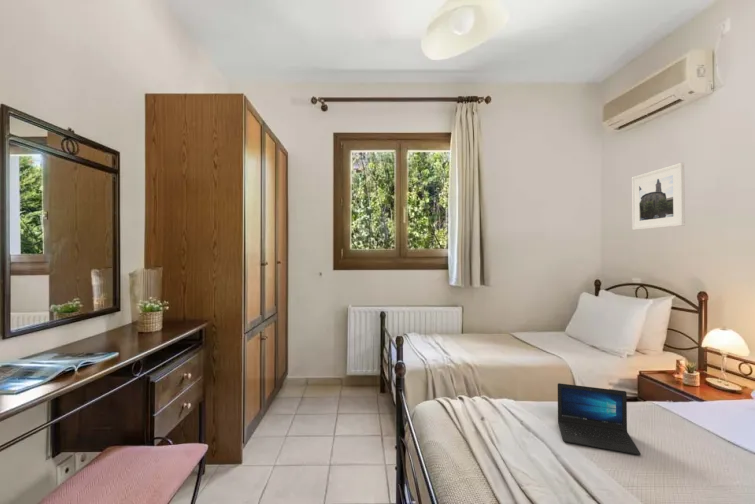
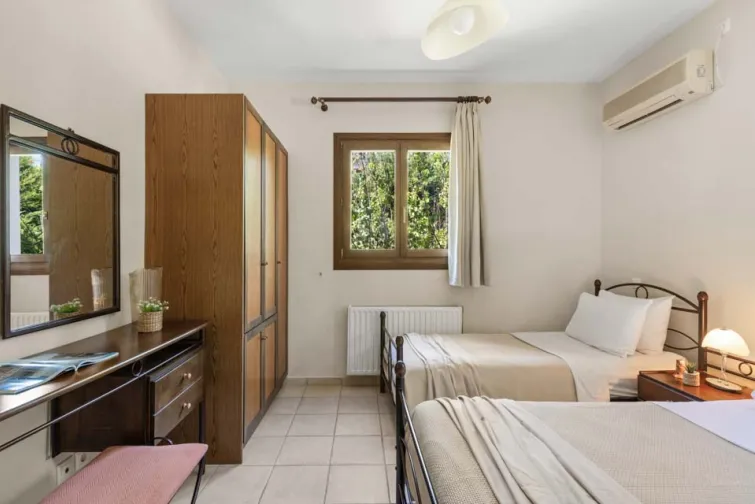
- laptop [557,382,642,456]
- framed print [631,162,686,231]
